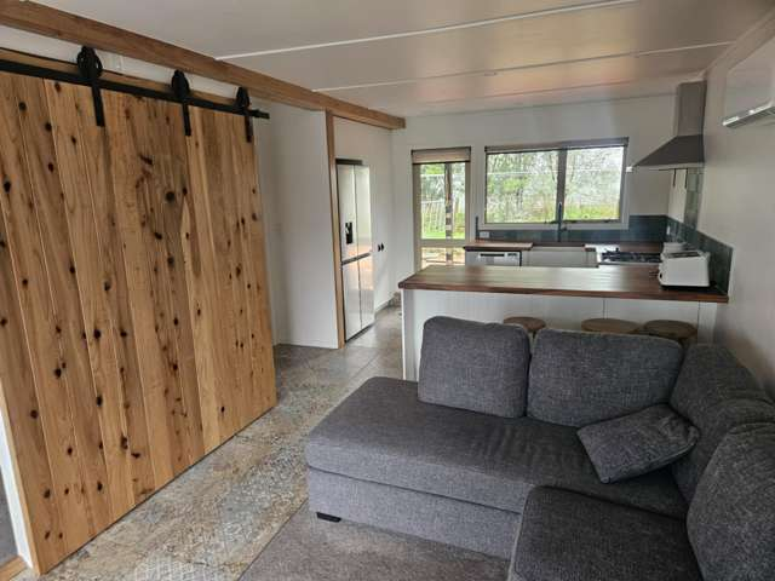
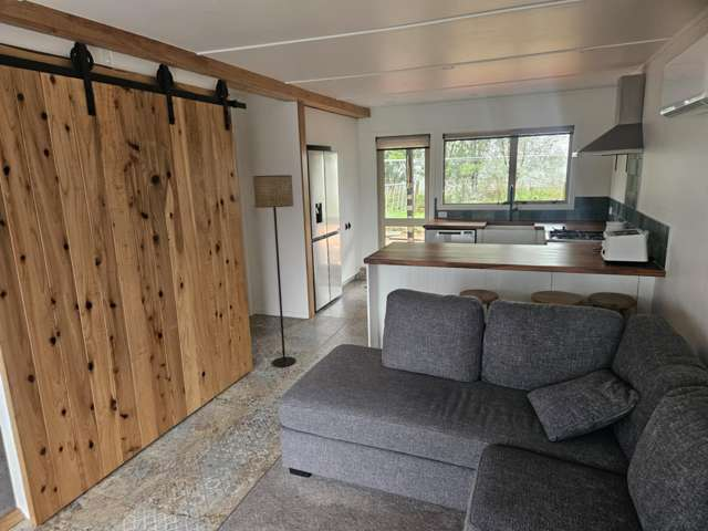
+ floor lamp [252,174,298,367]
